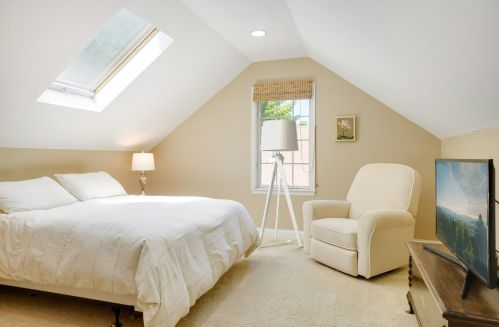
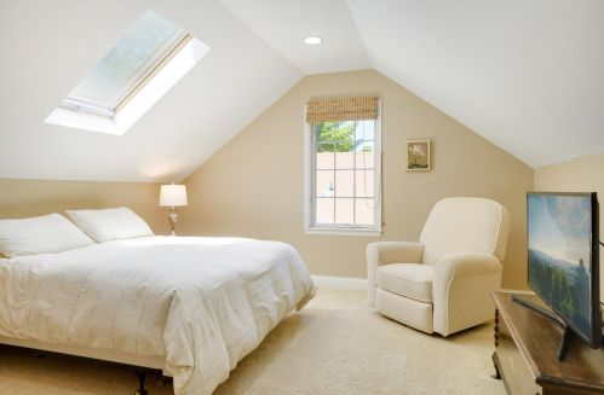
- floor lamp [258,119,303,248]
